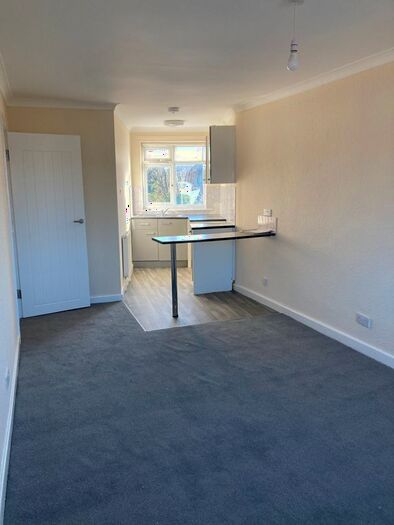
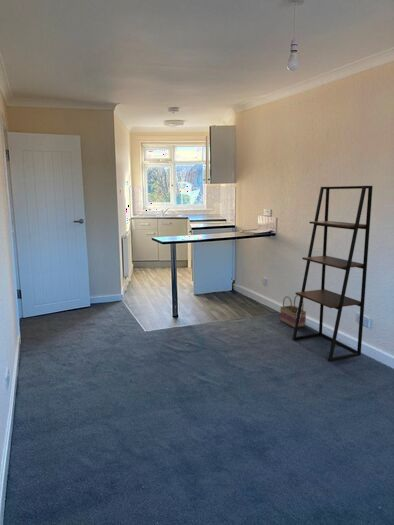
+ basket [279,295,307,329]
+ shelving unit [292,185,374,362]
